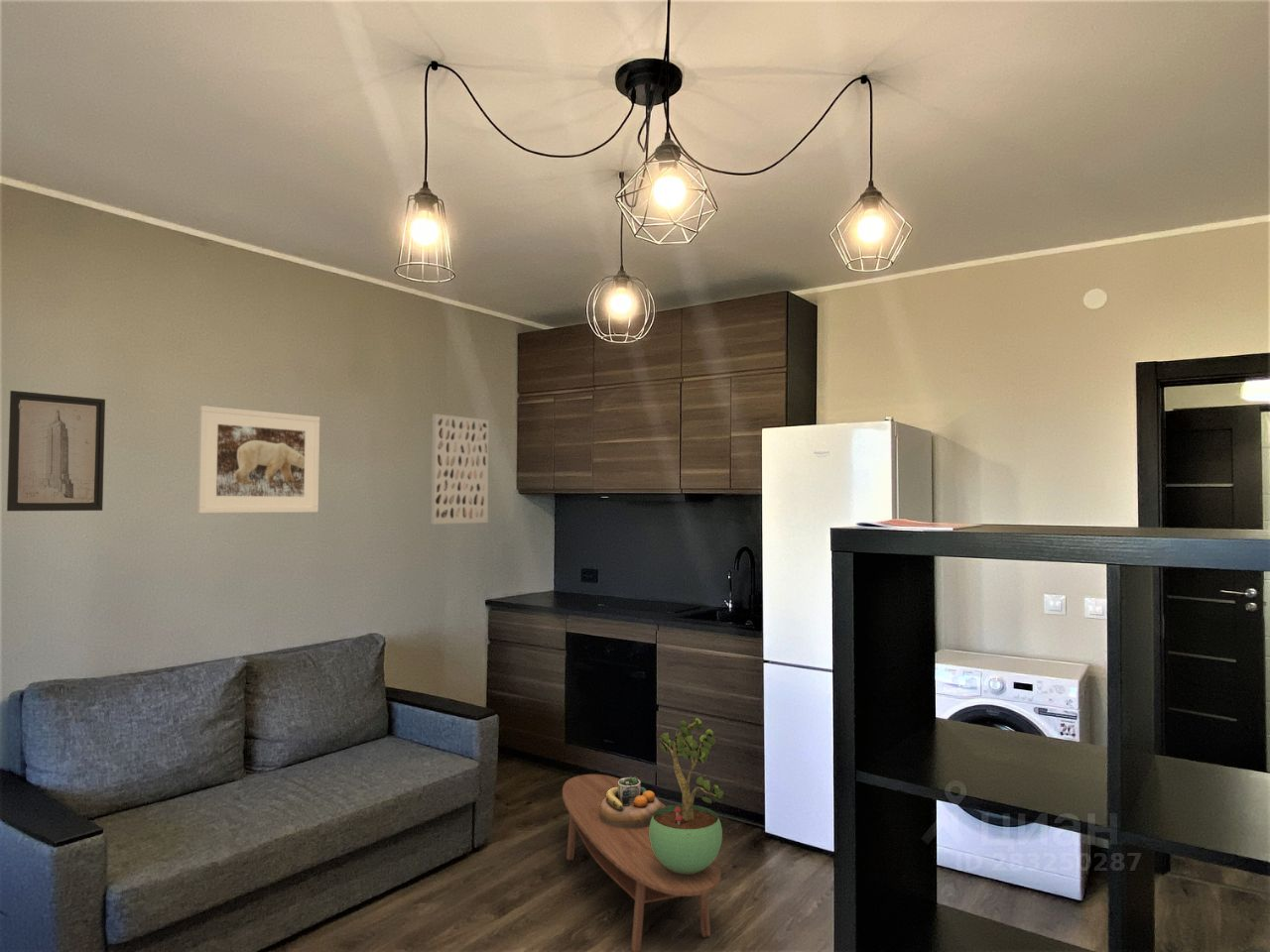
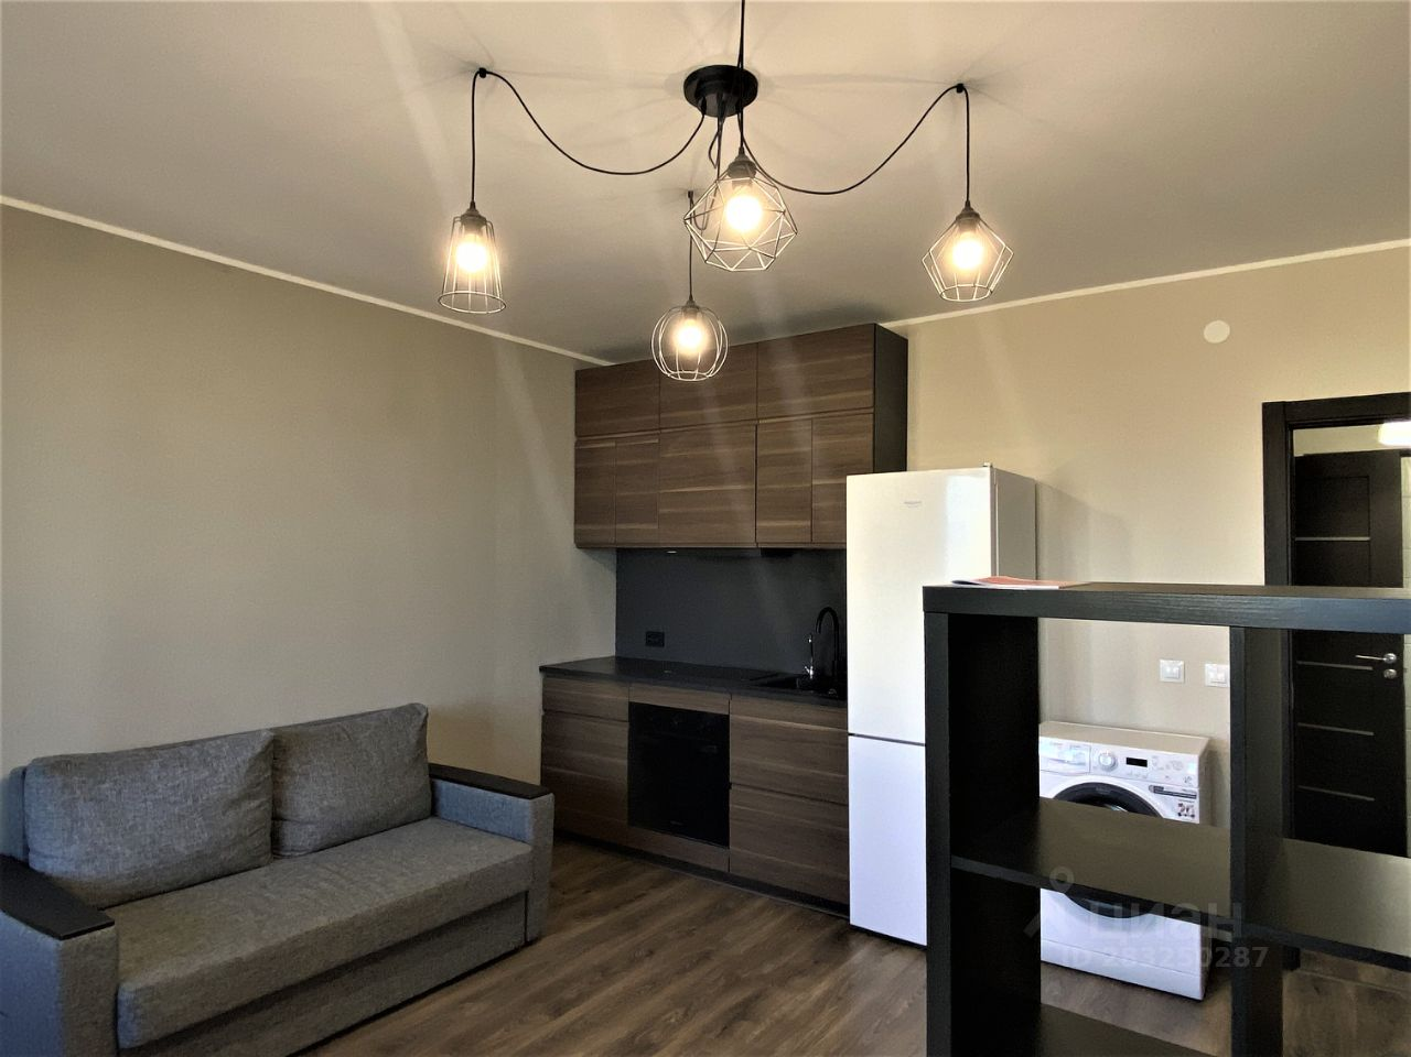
- wall art [6,390,106,512]
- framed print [195,405,320,514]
- coffee table [562,773,721,952]
- potted plant [649,717,725,874]
- wall art [431,413,490,525]
- decorative bowl [599,775,662,829]
